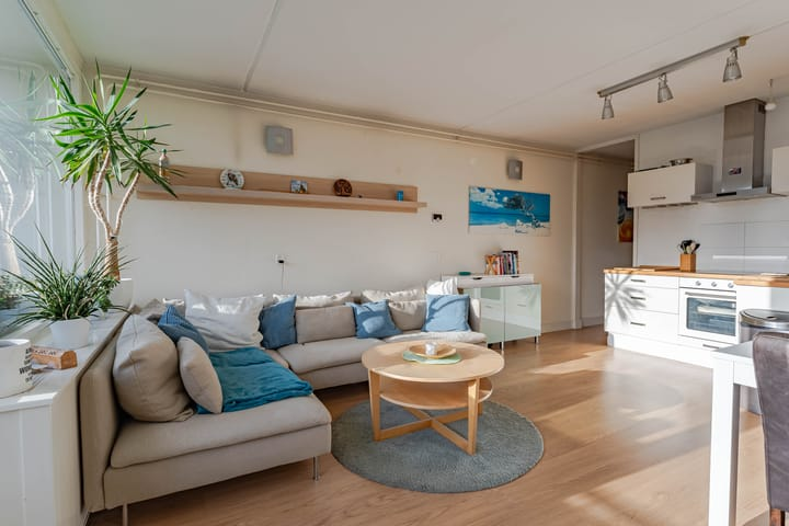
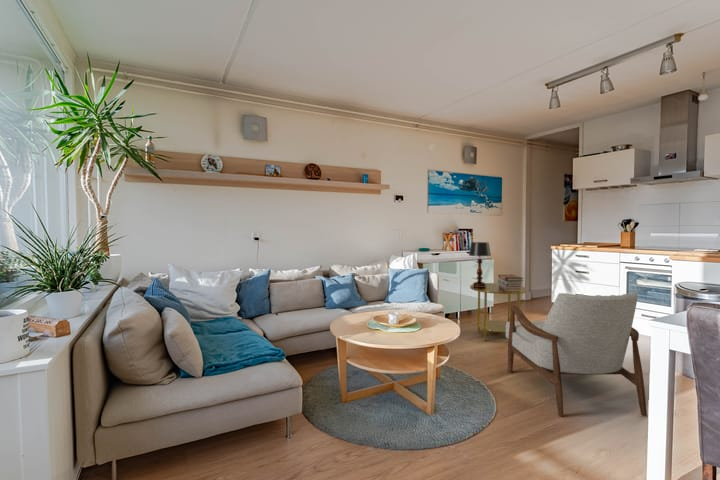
+ side table [469,282,528,342]
+ table lamp [468,241,492,287]
+ armchair [505,292,648,417]
+ book stack [497,274,525,291]
